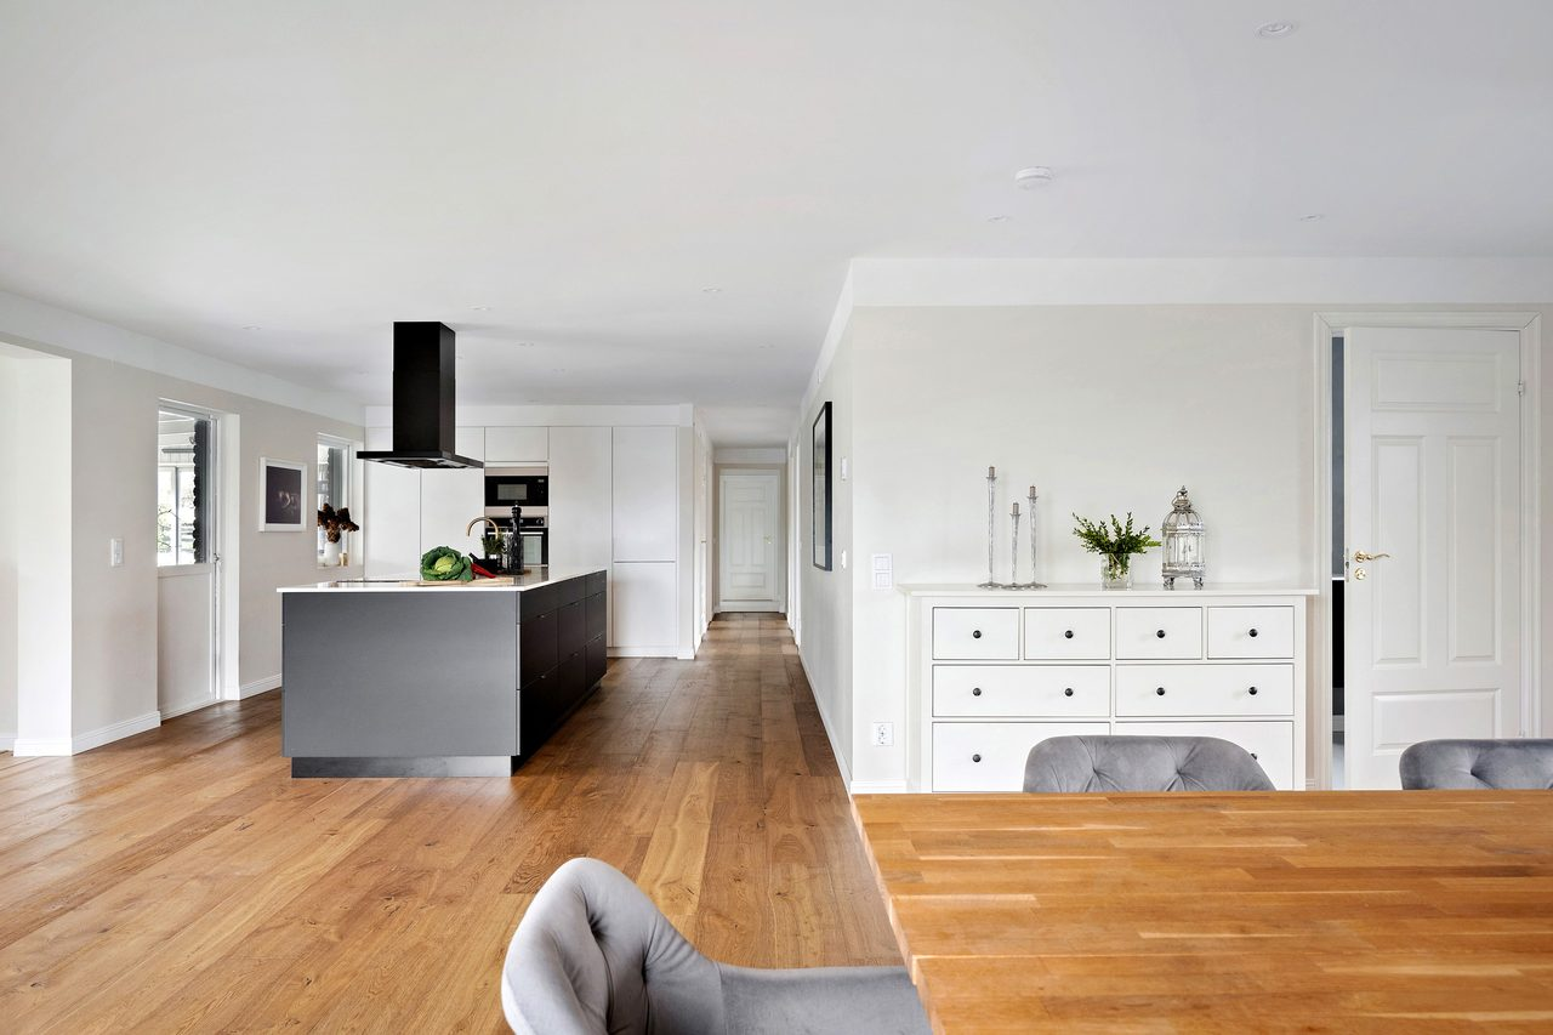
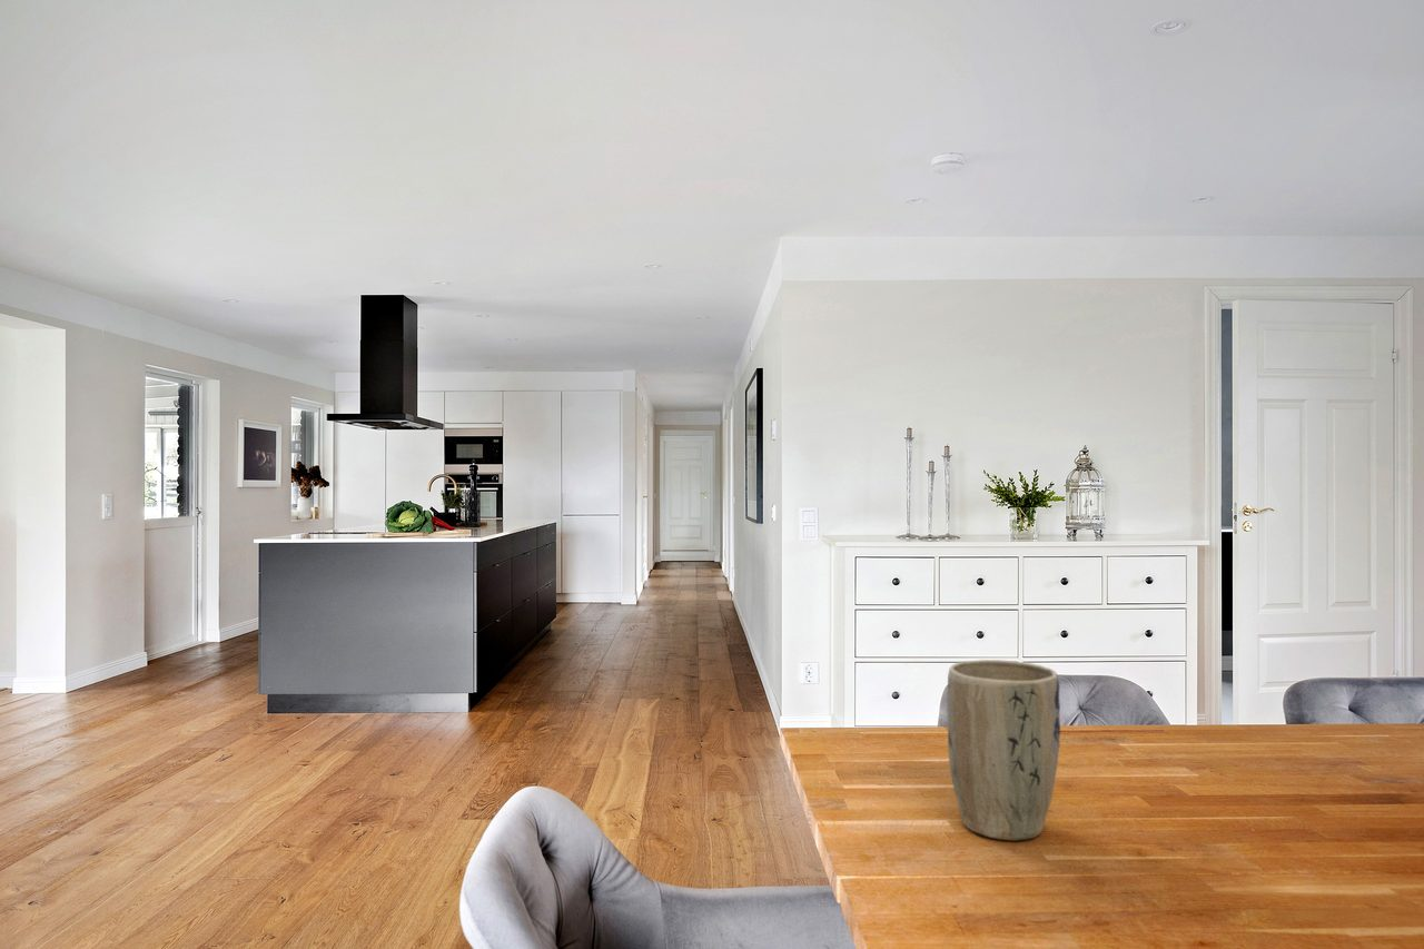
+ plant pot [946,659,1061,842]
